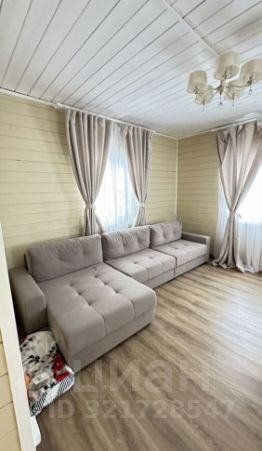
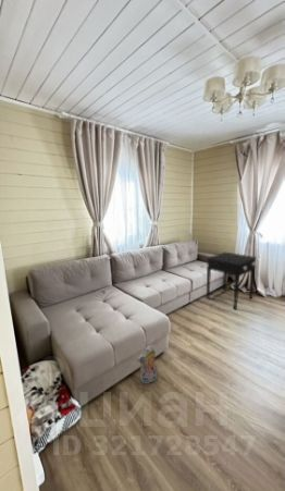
+ plush toy [136,344,159,385]
+ side table [205,251,258,310]
